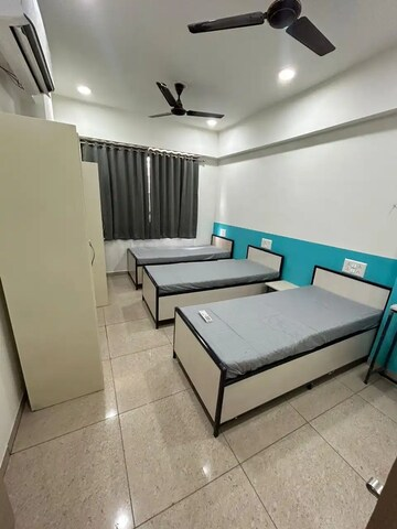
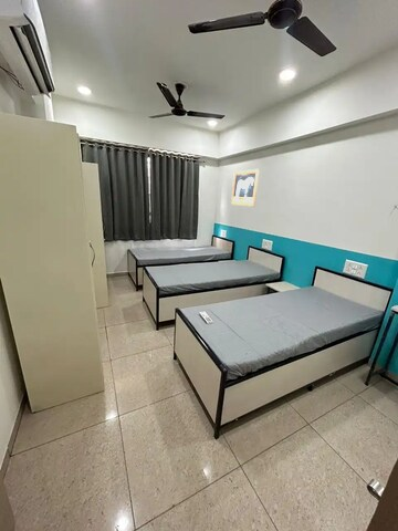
+ wall art [230,168,261,208]
